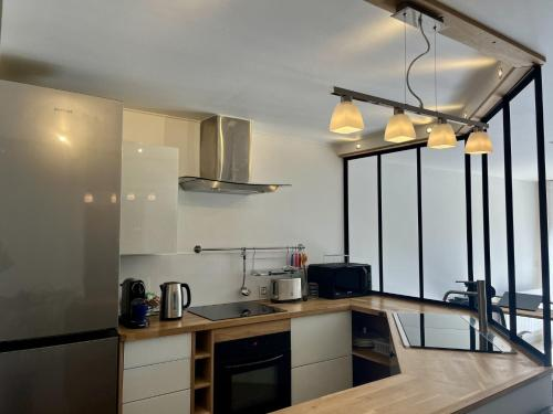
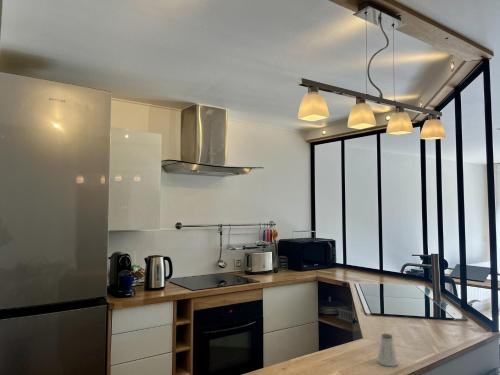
+ saltshaker [376,333,399,367]
